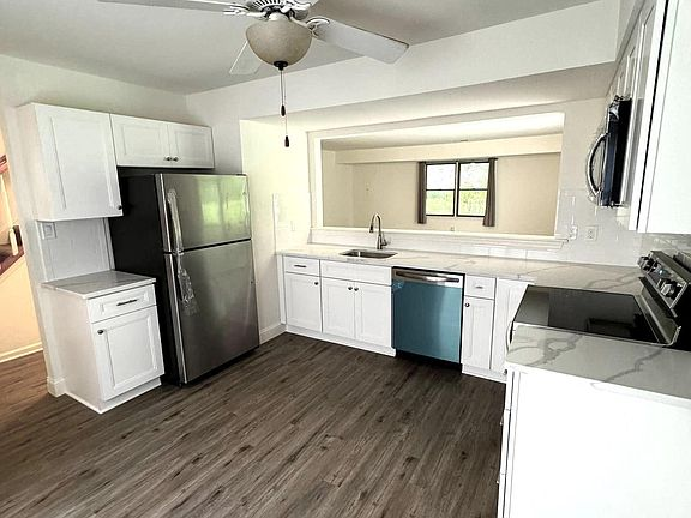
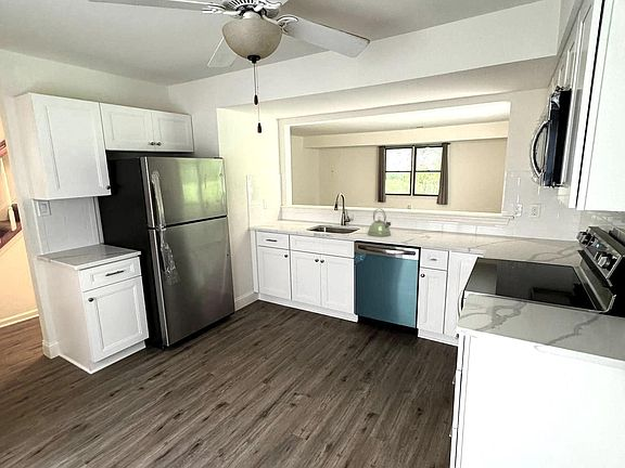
+ kettle [367,208,392,237]
